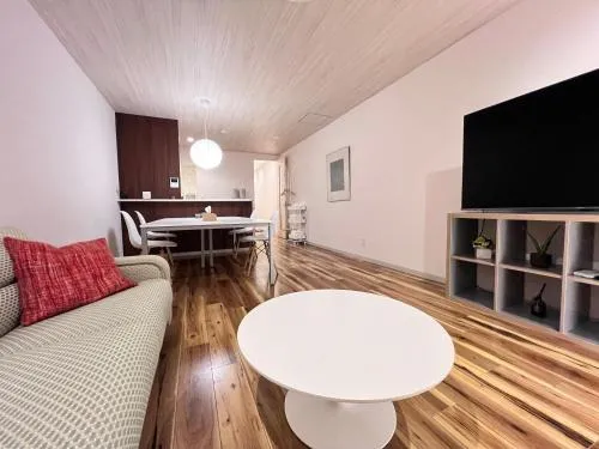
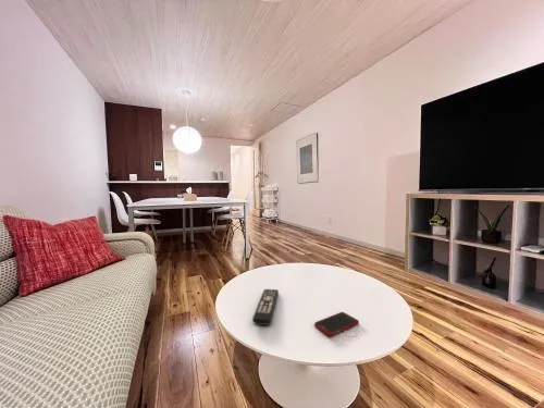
+ remote control [251,288,280,326]
+ cell phone [313,311,360,337]
